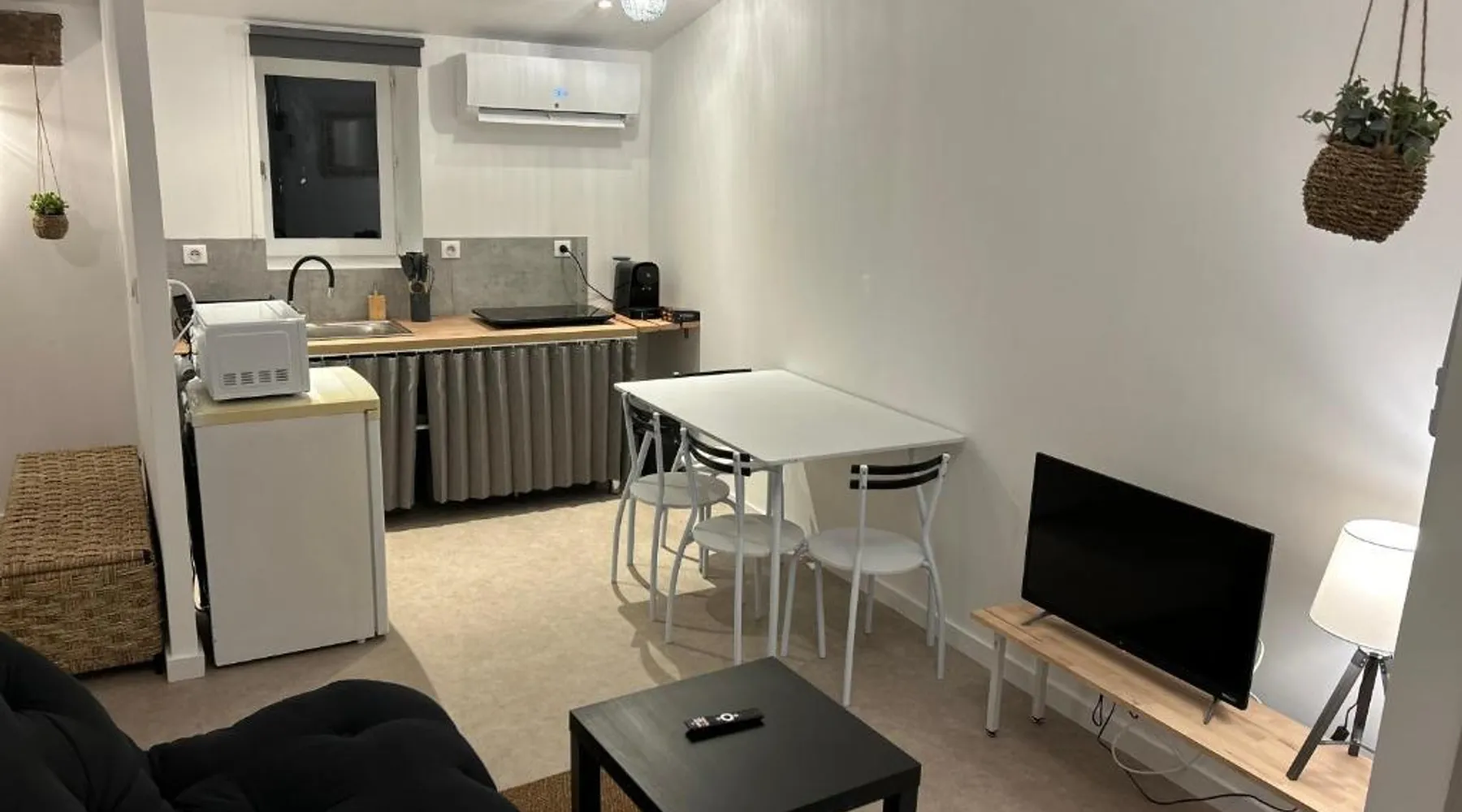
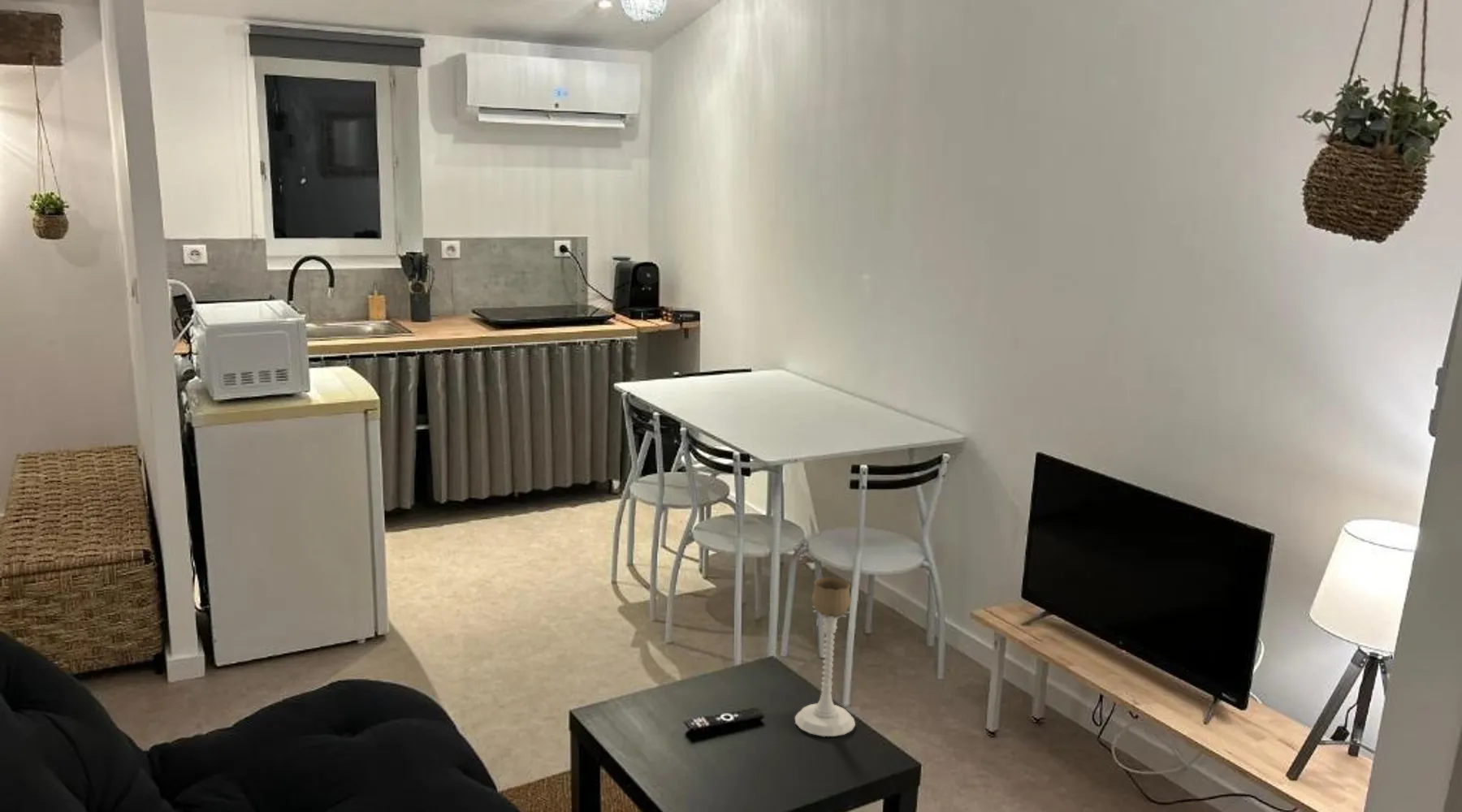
+ candle holder [794,577,856,737]
